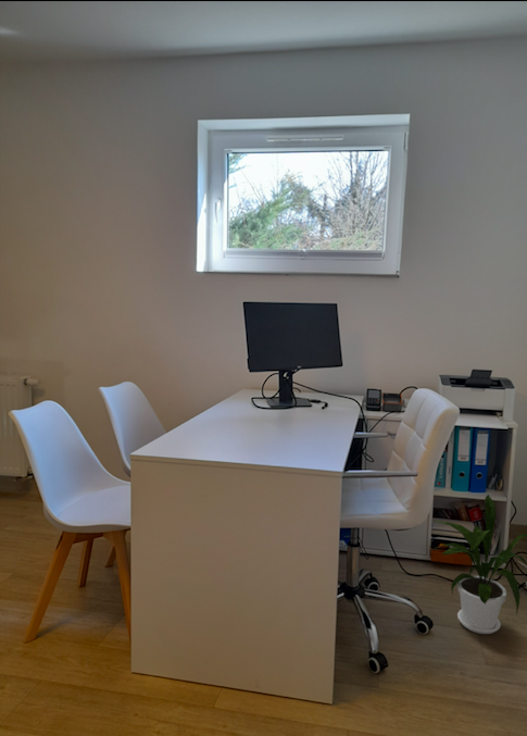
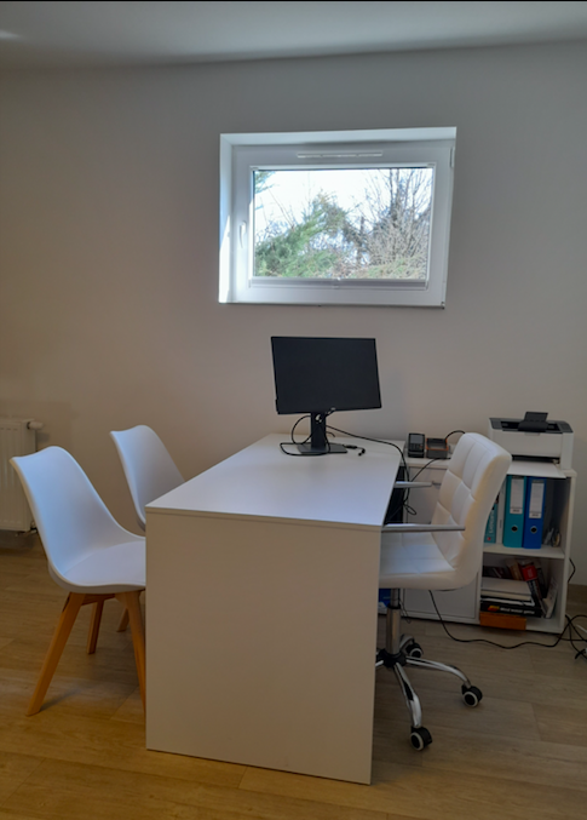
- house plant [432,494,527,635]
